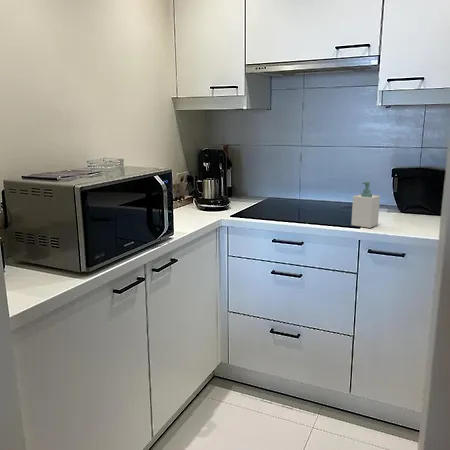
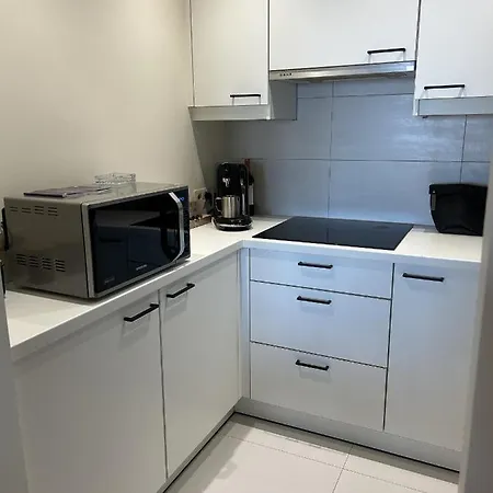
- soap bottle [350,180,381,229]
